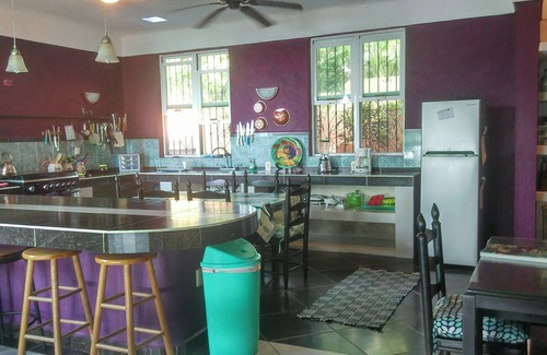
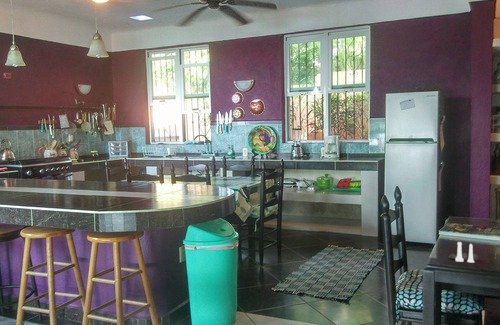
+ salt and pepper shaker set [447,241,480,264]
